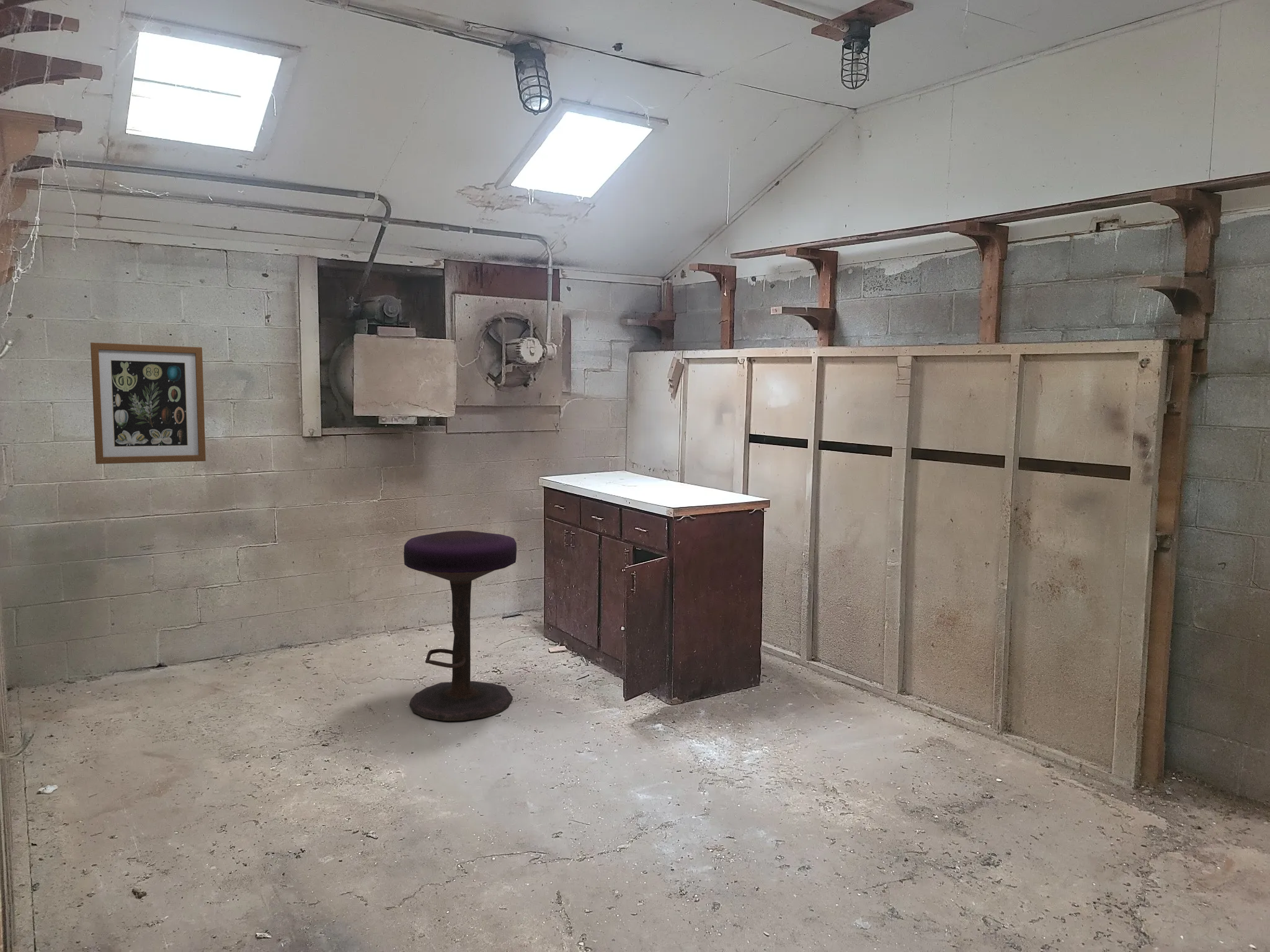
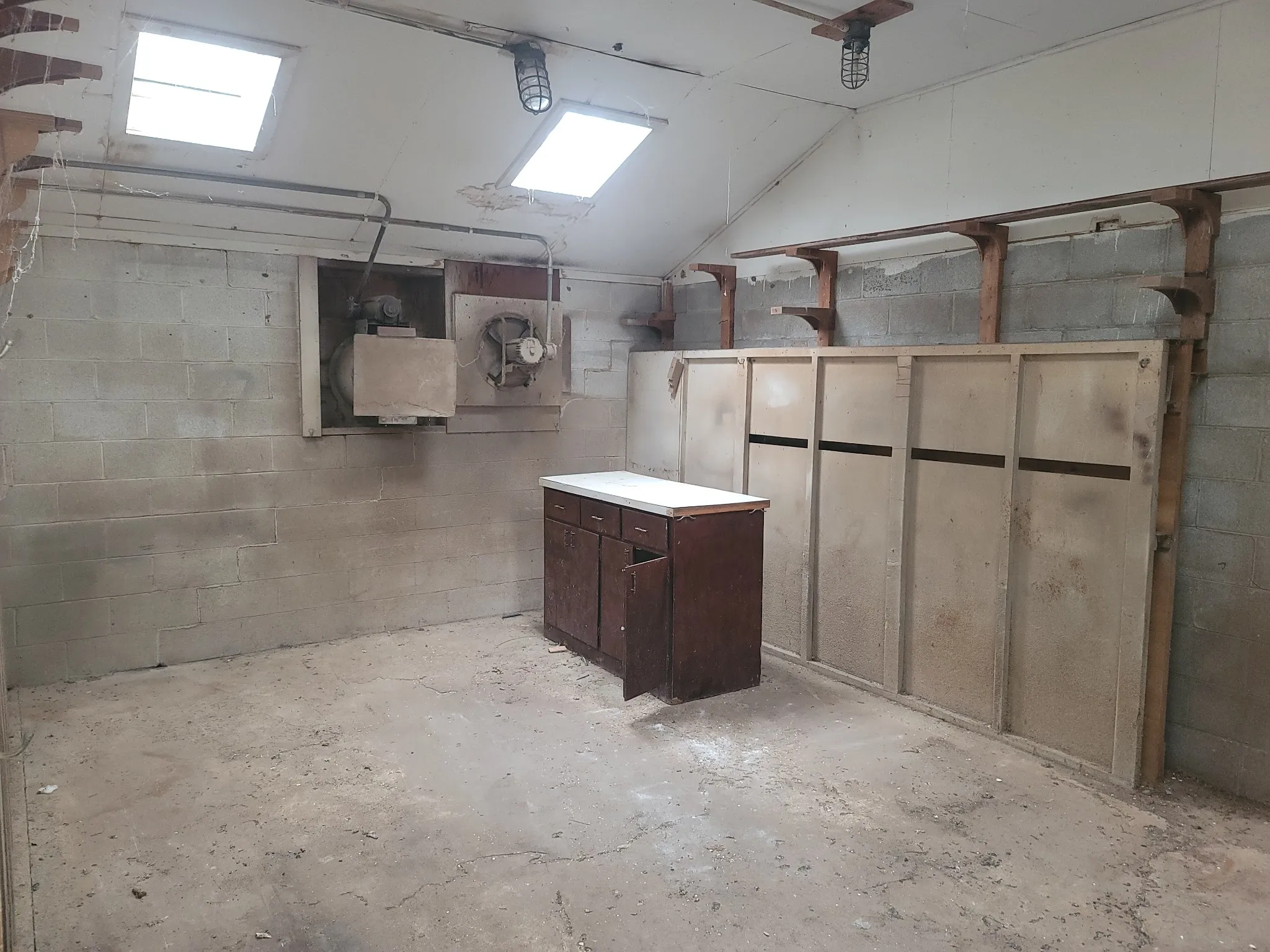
- stool [403,530,517,721]
- wall art [90,342,206,465]
